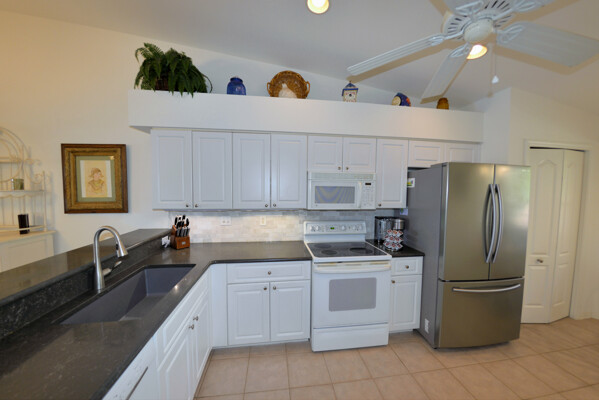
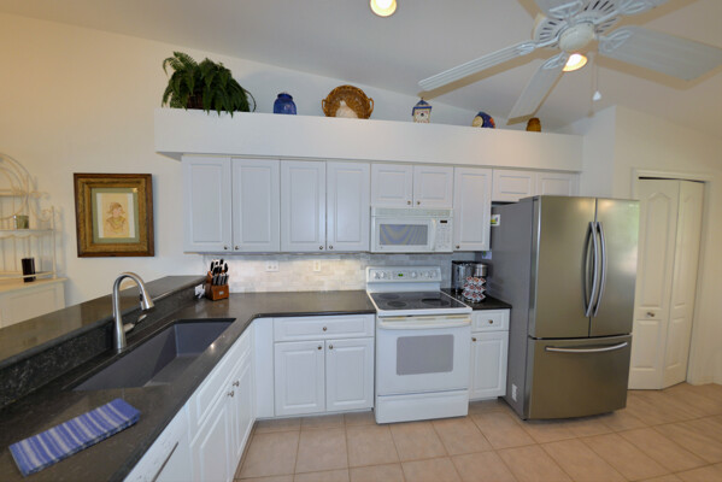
+ dish towel [7,398,142,478]
